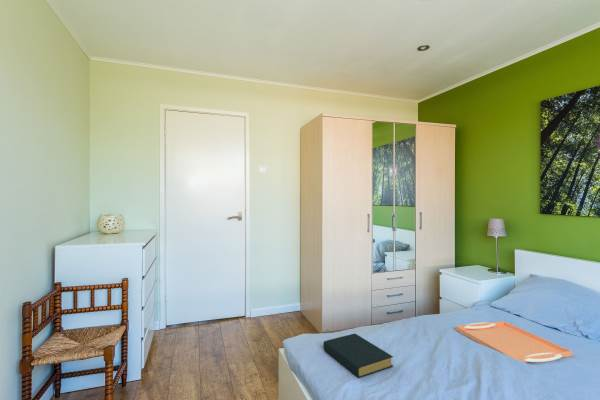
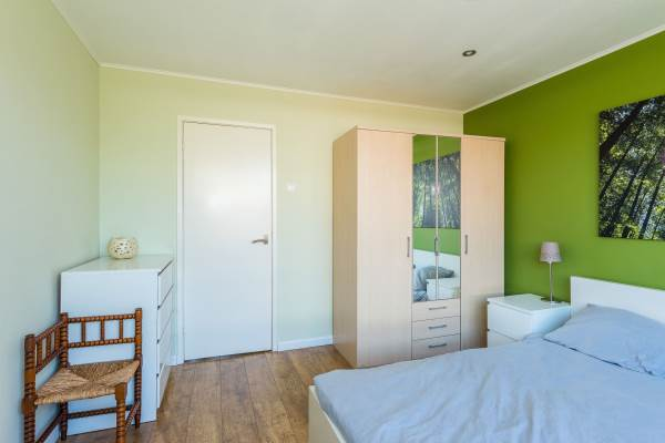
- hardback book [322,333,394,379]
- serving tray [455,320,573,364]
